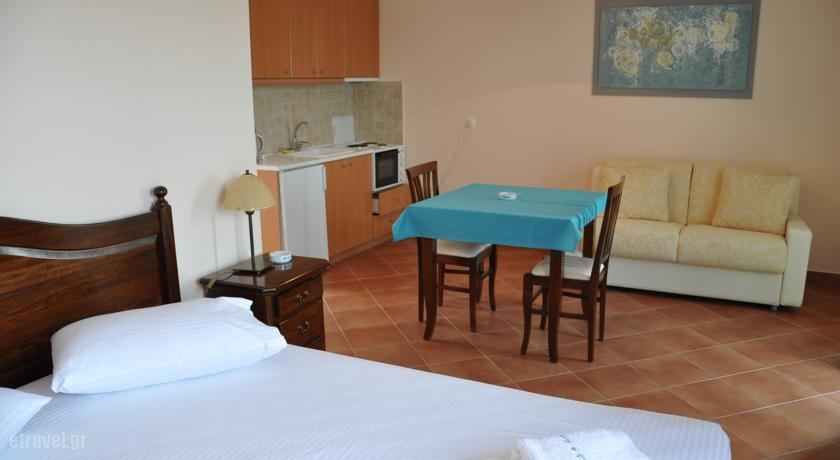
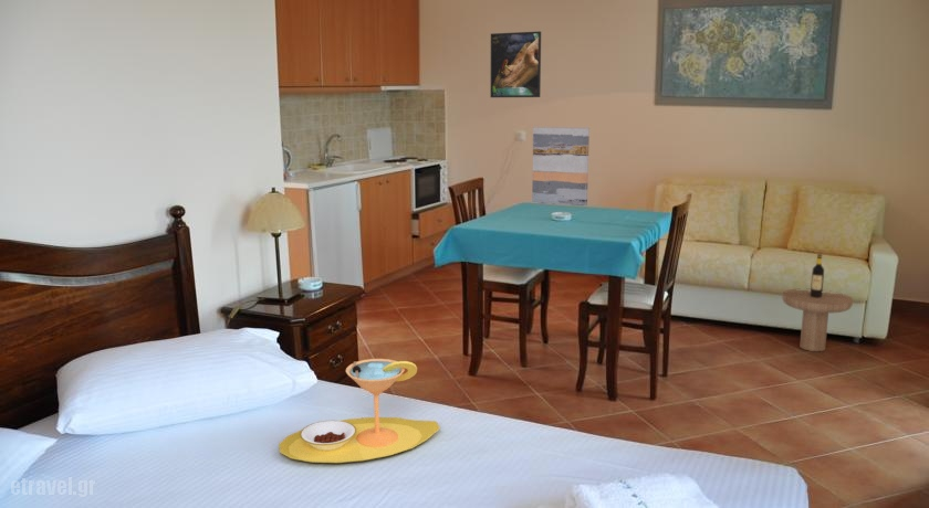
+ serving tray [278,358,441,464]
+ wall art [531,126,591,207]
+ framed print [490,31,542,98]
+ side table [781,253,854,352]
